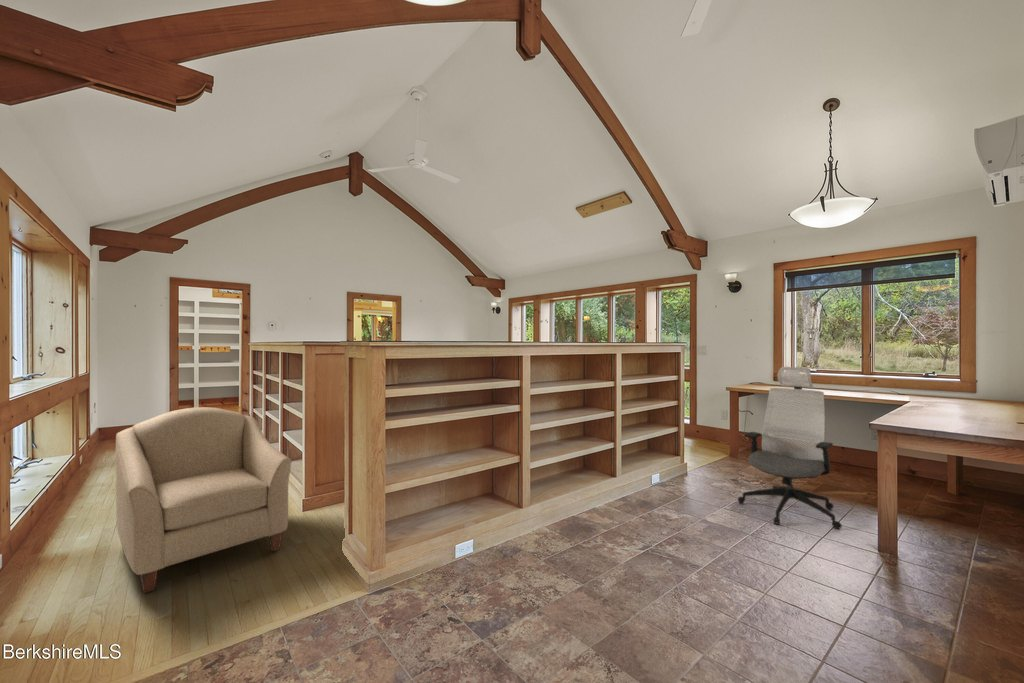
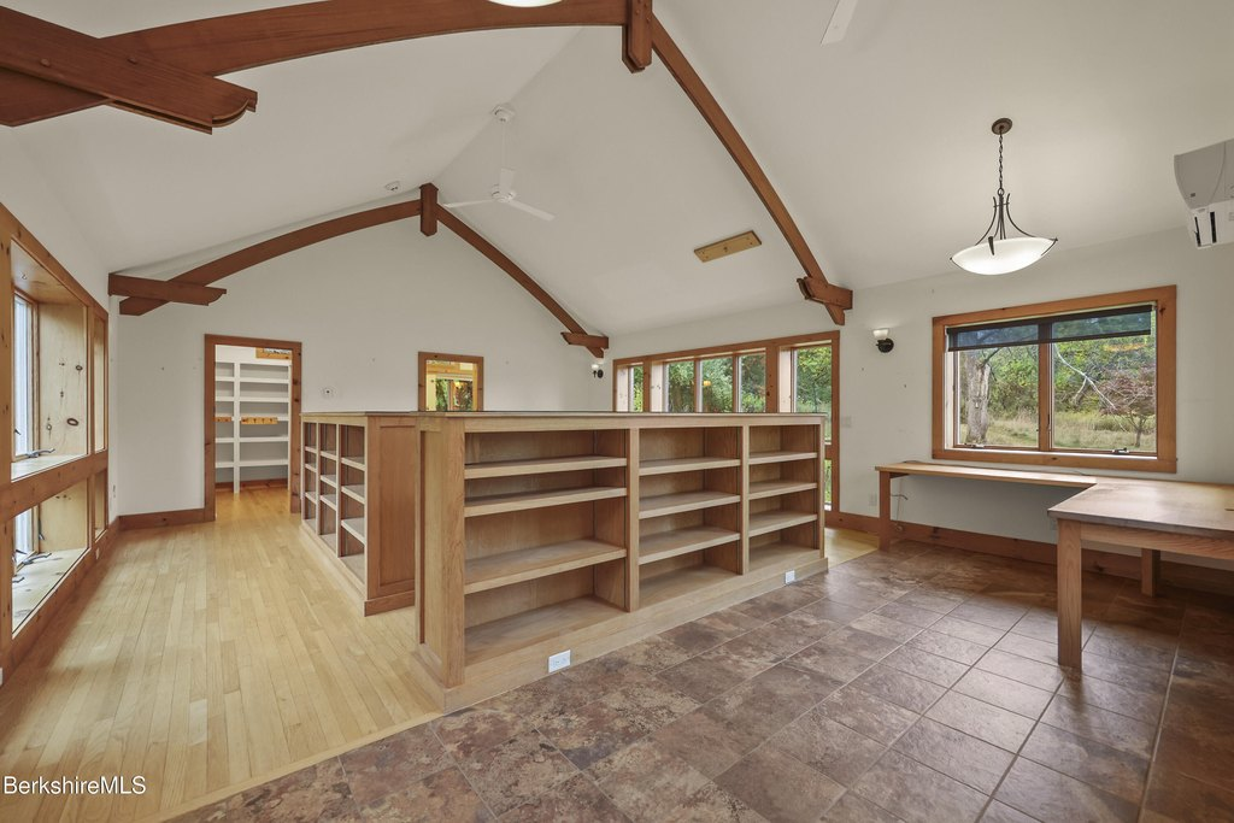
- chair [115,406,293,595]
- office chair [737,366,843,530]
